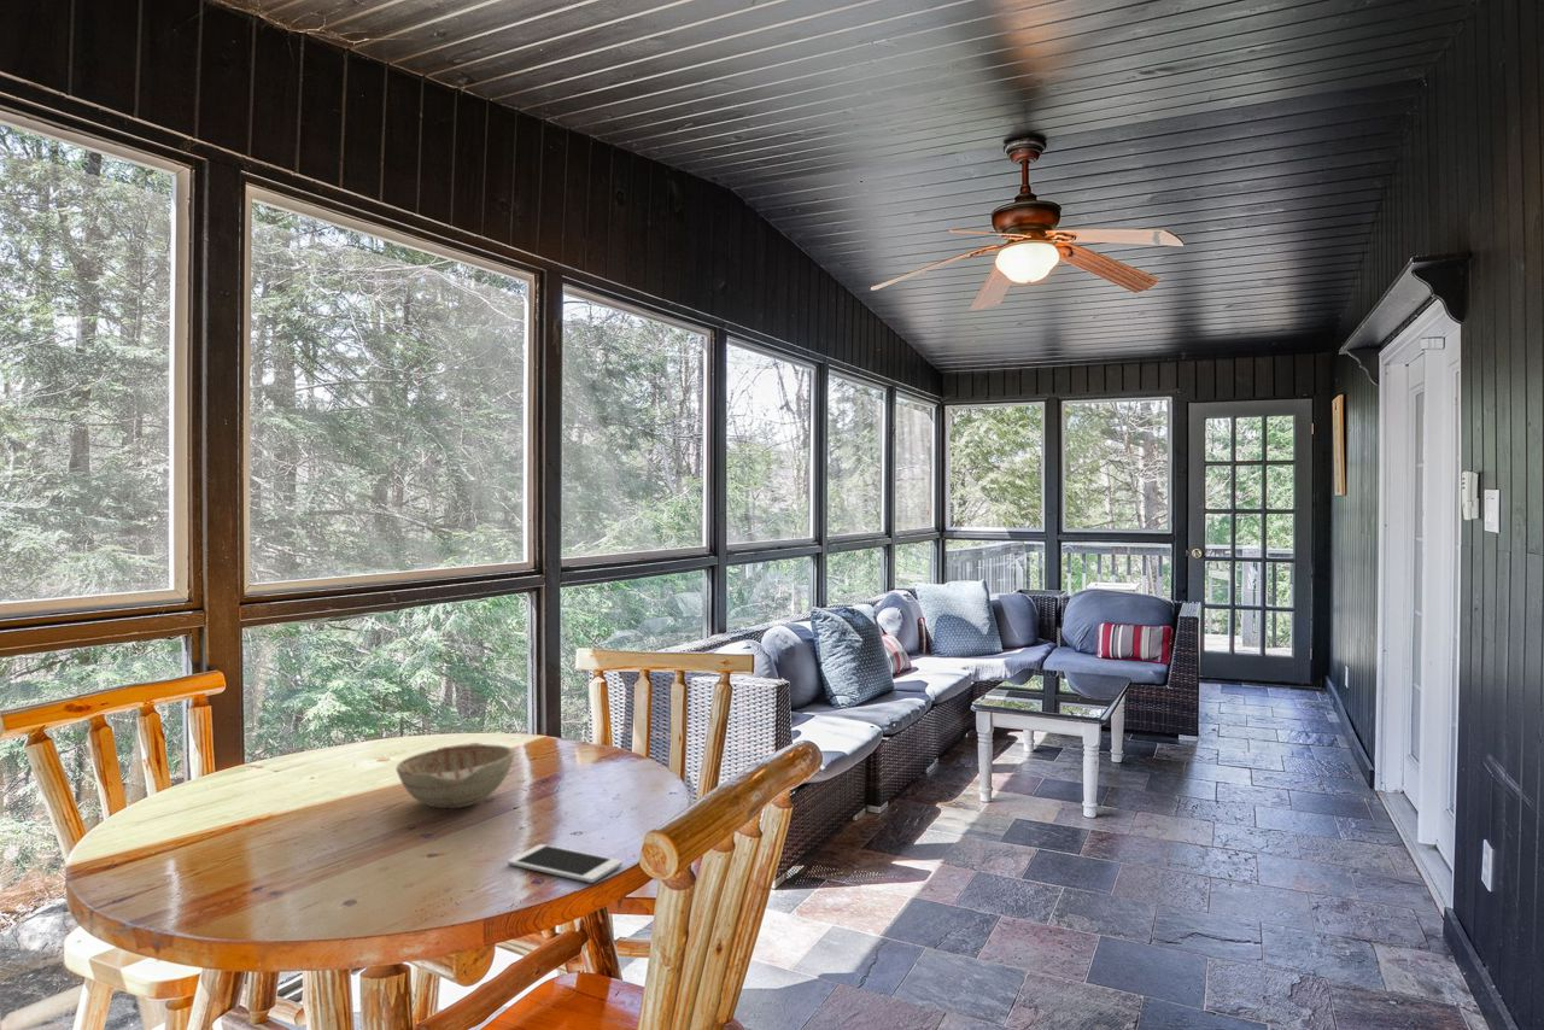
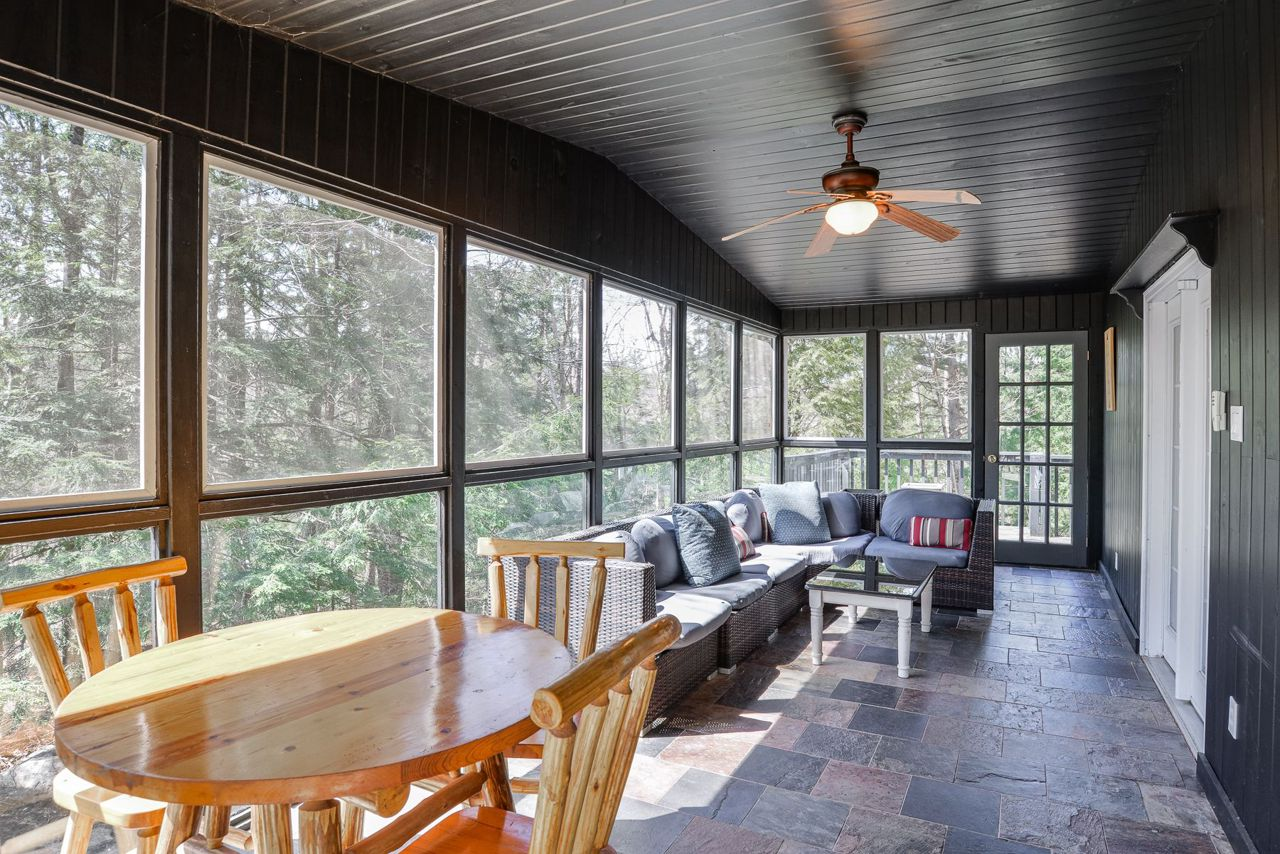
- cell phone [507,843,624,884]
- decorative bowl [396,742,515,809]
